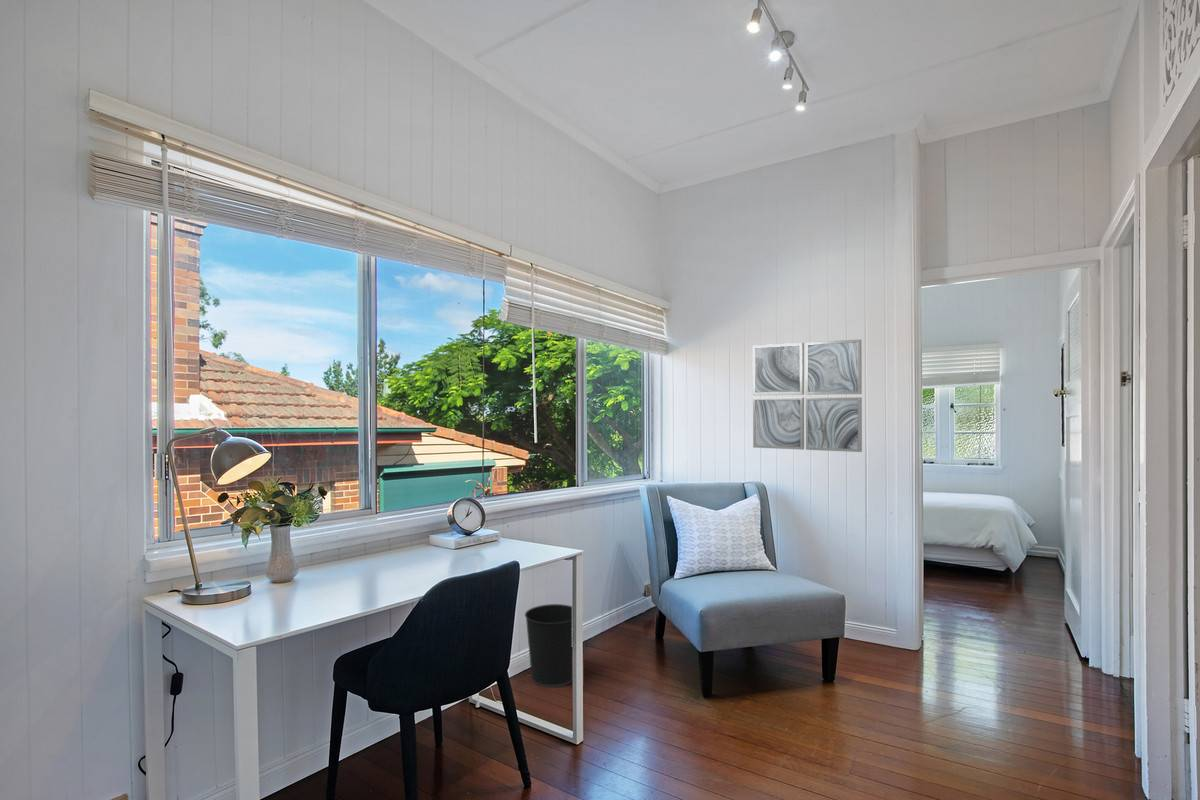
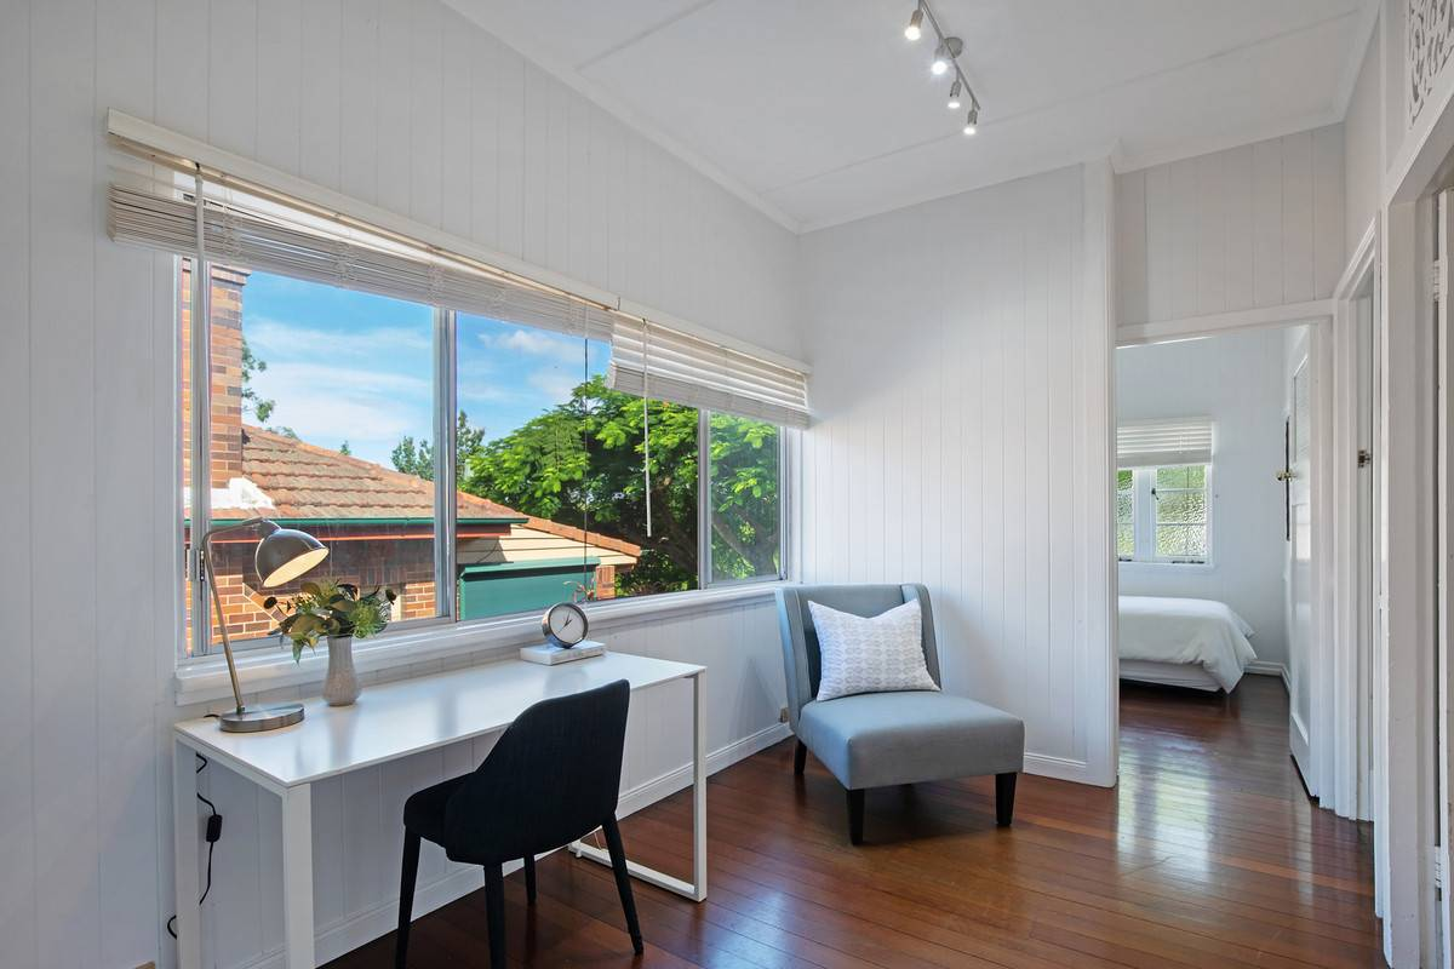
- wall art [752,339,863,453]
- wastebasket [524,603,573,688]
